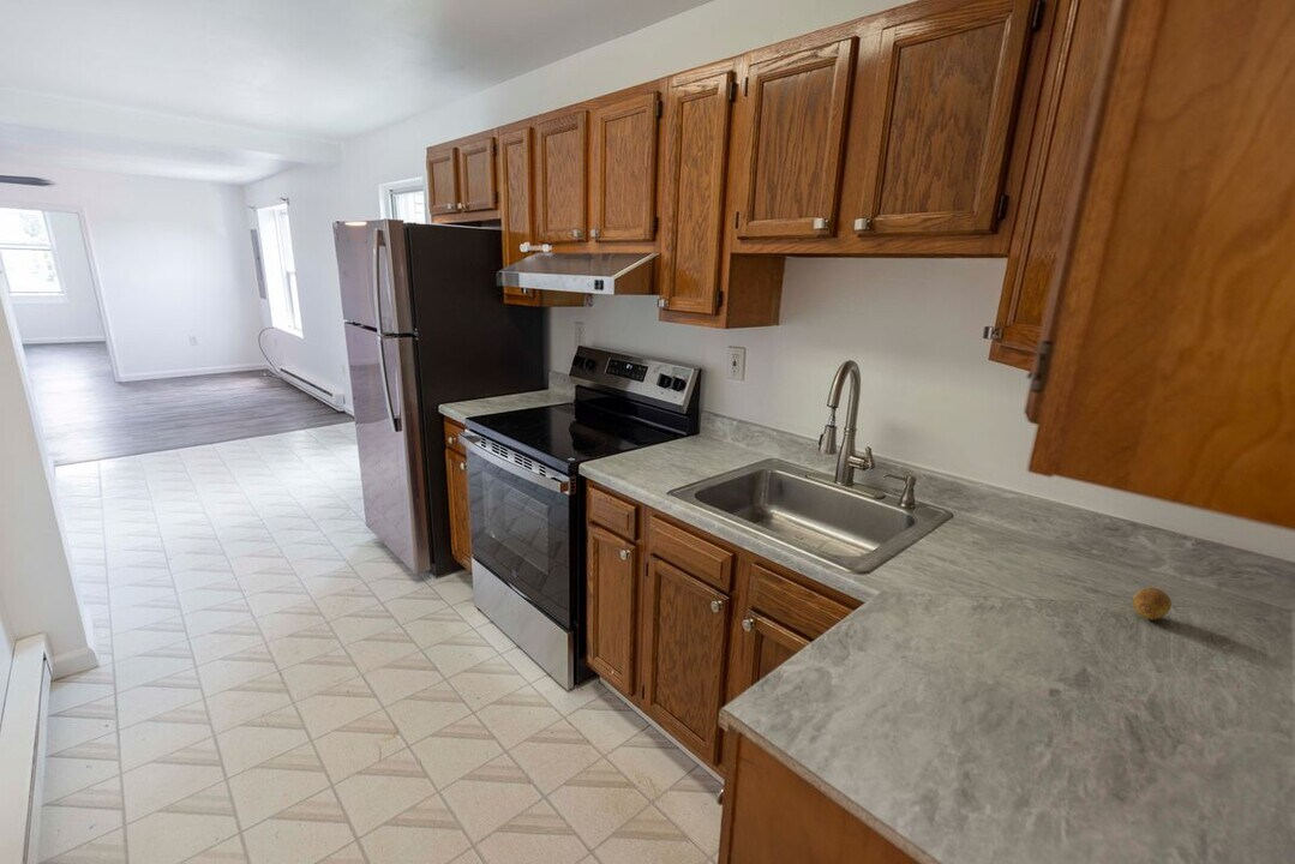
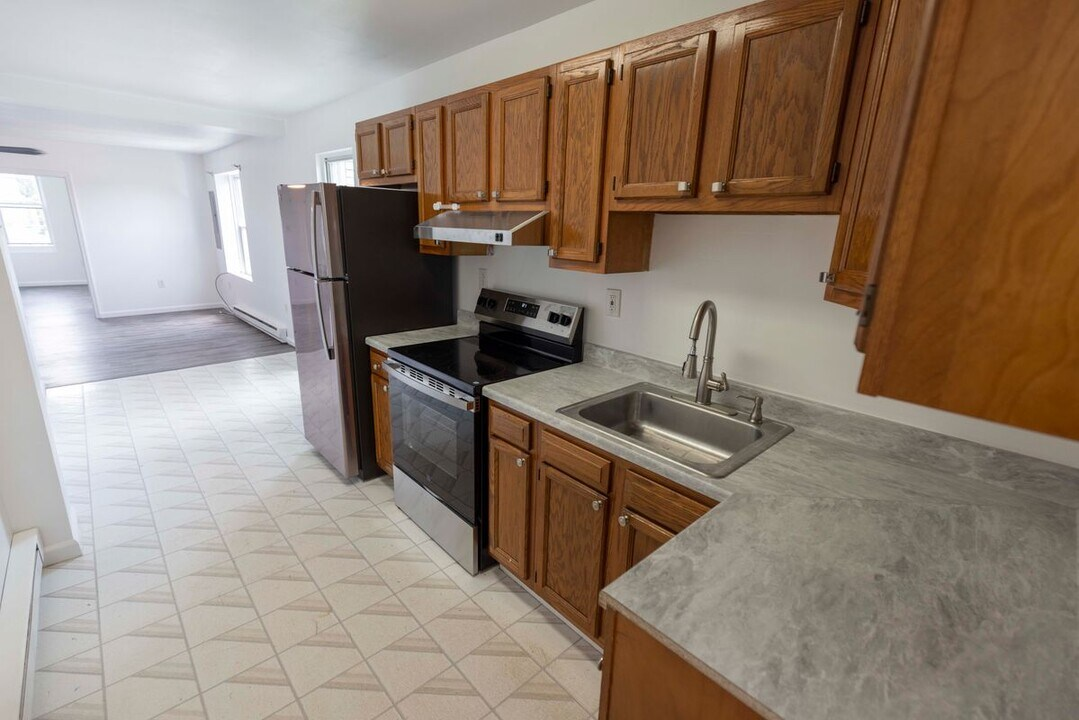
- fruit [1132,587,1173,620]
